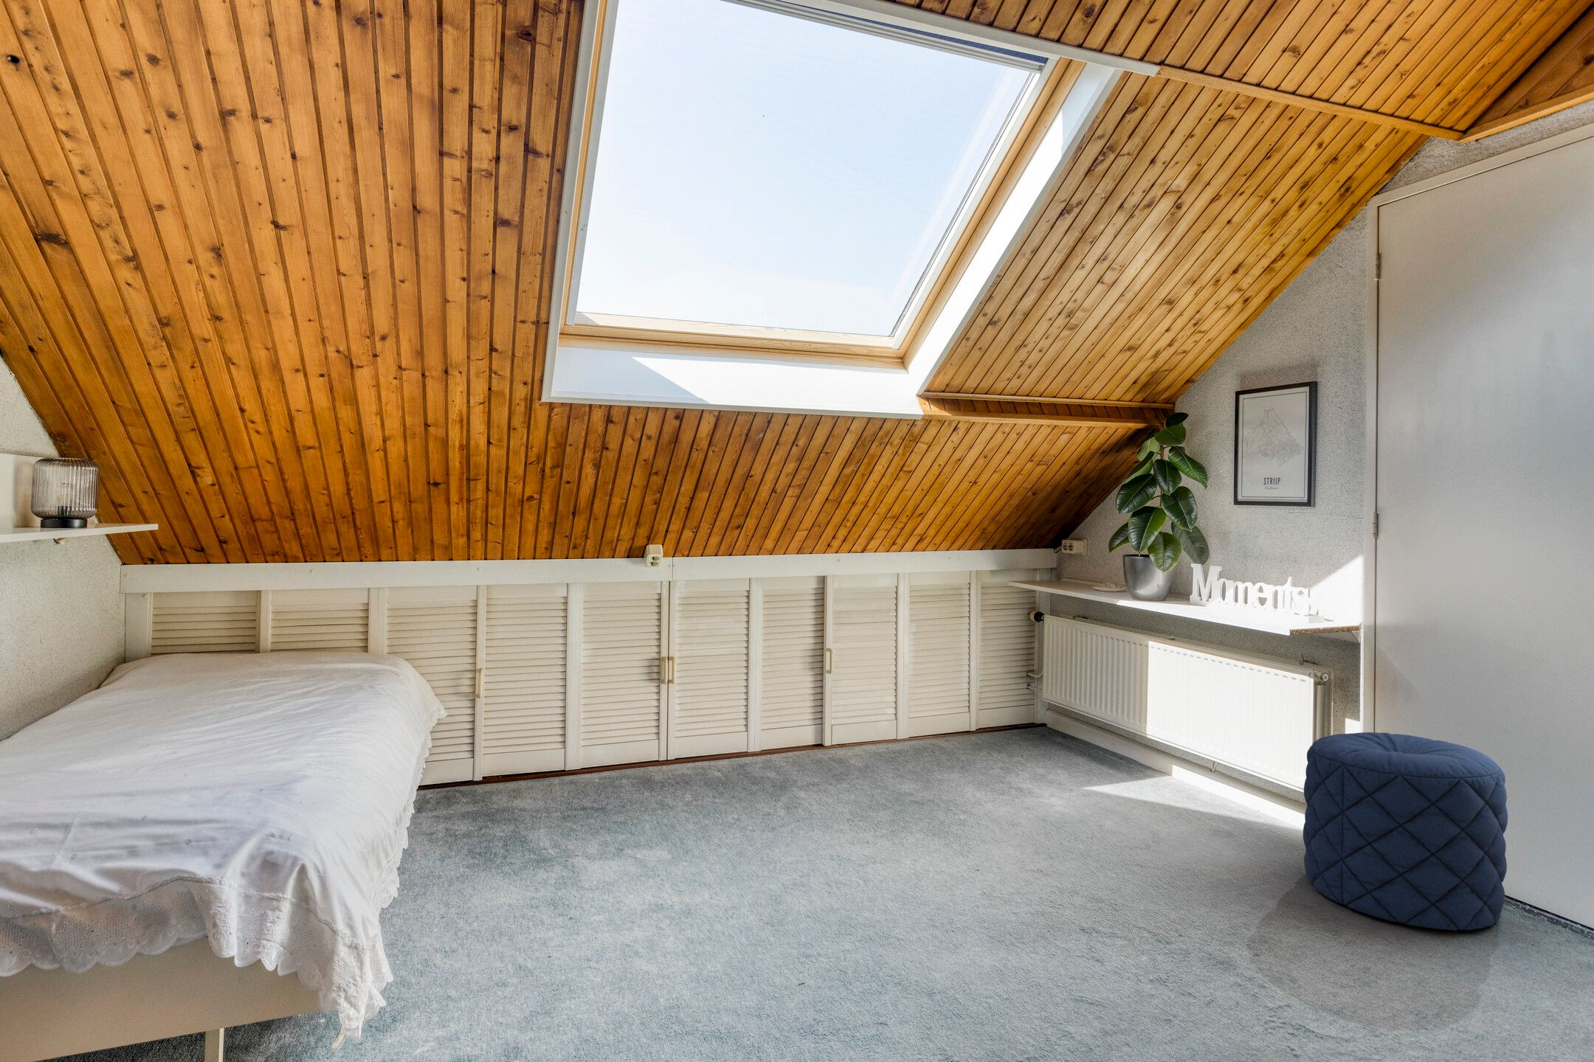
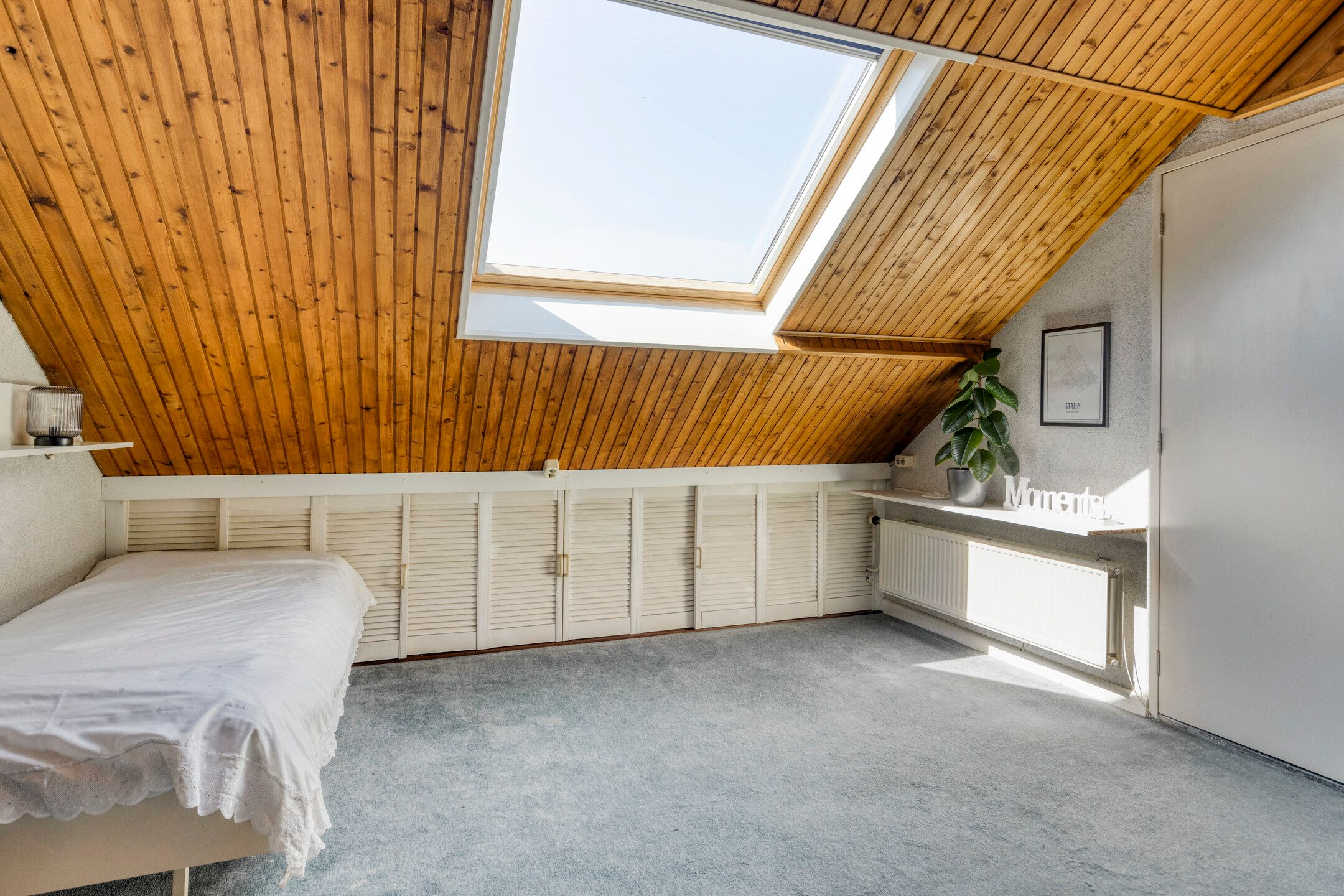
- pouf [1302,731,1509,930]
